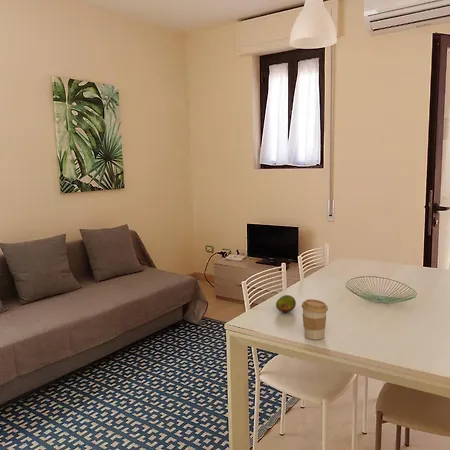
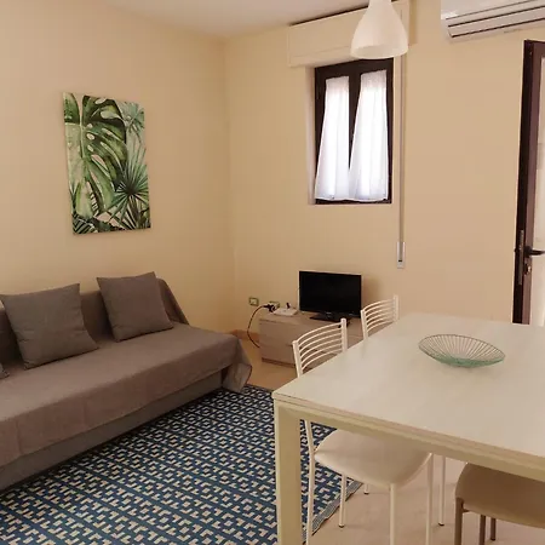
- coffee cup [301,298,329,340]
- fruit [275,294,297,313]
